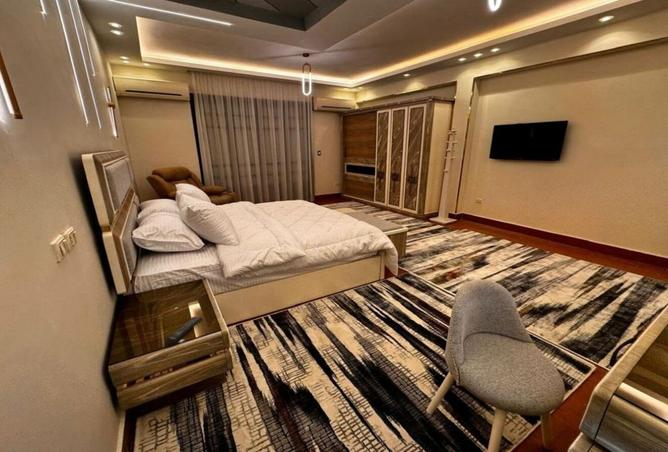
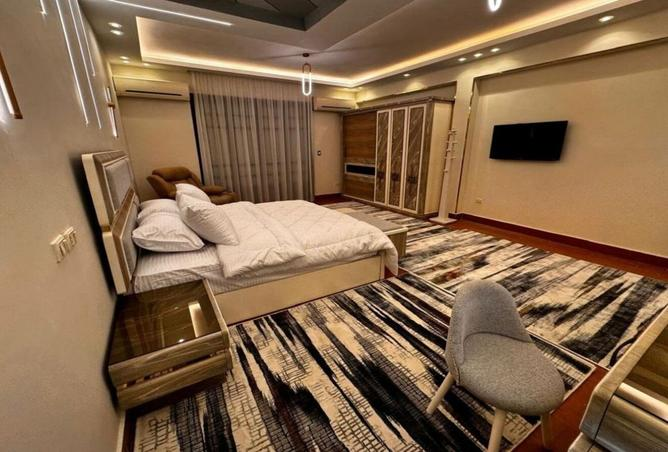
- remote control [165,316,203,346]
